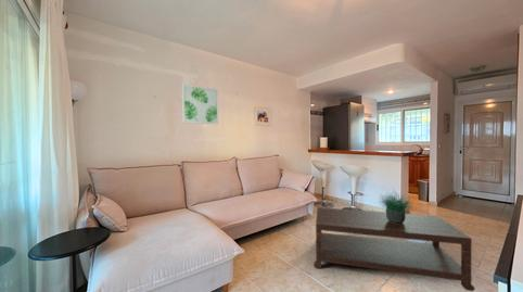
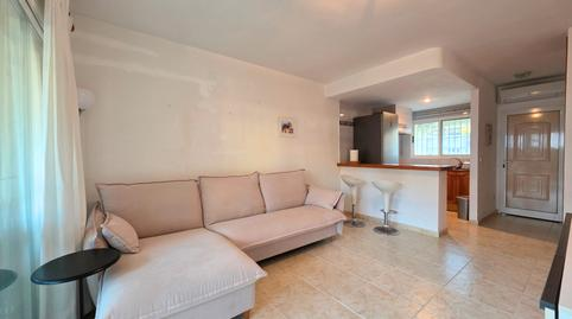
- coffee table [312,206,476,292]
- wall art [181,82,220,125]
- potted plant [375,187,414,224]
